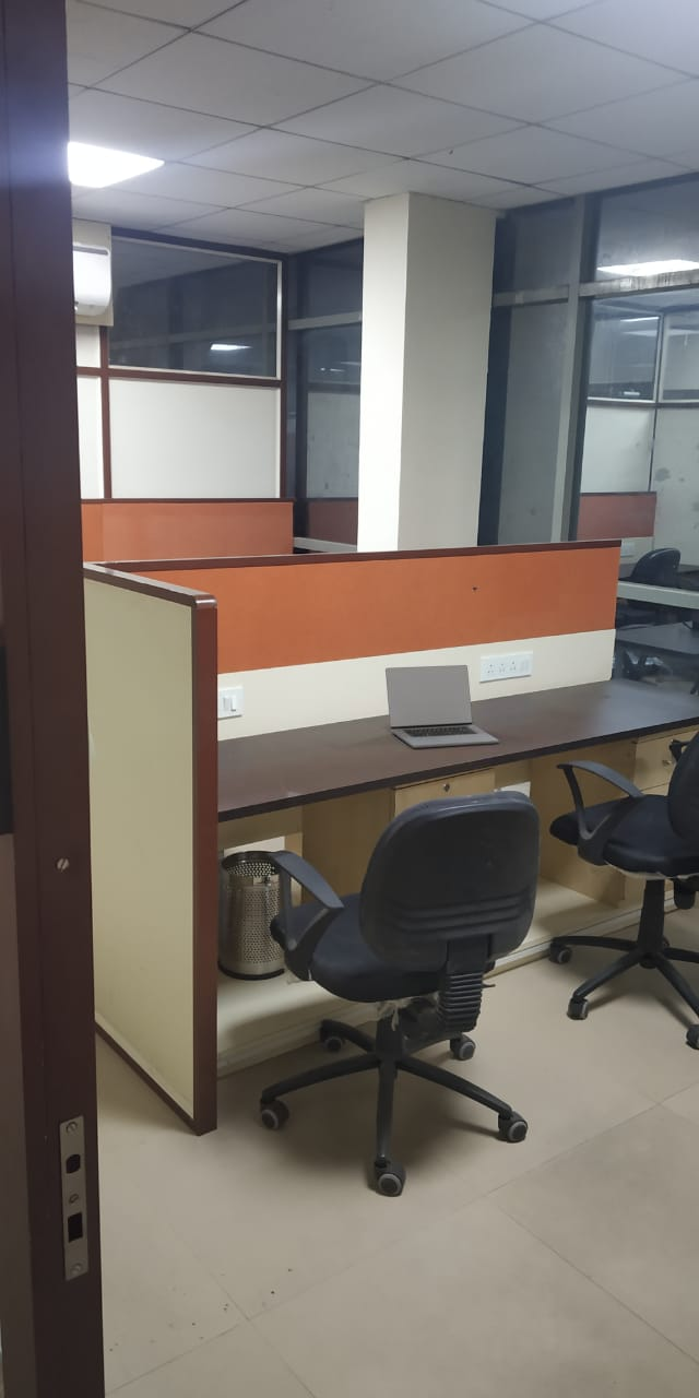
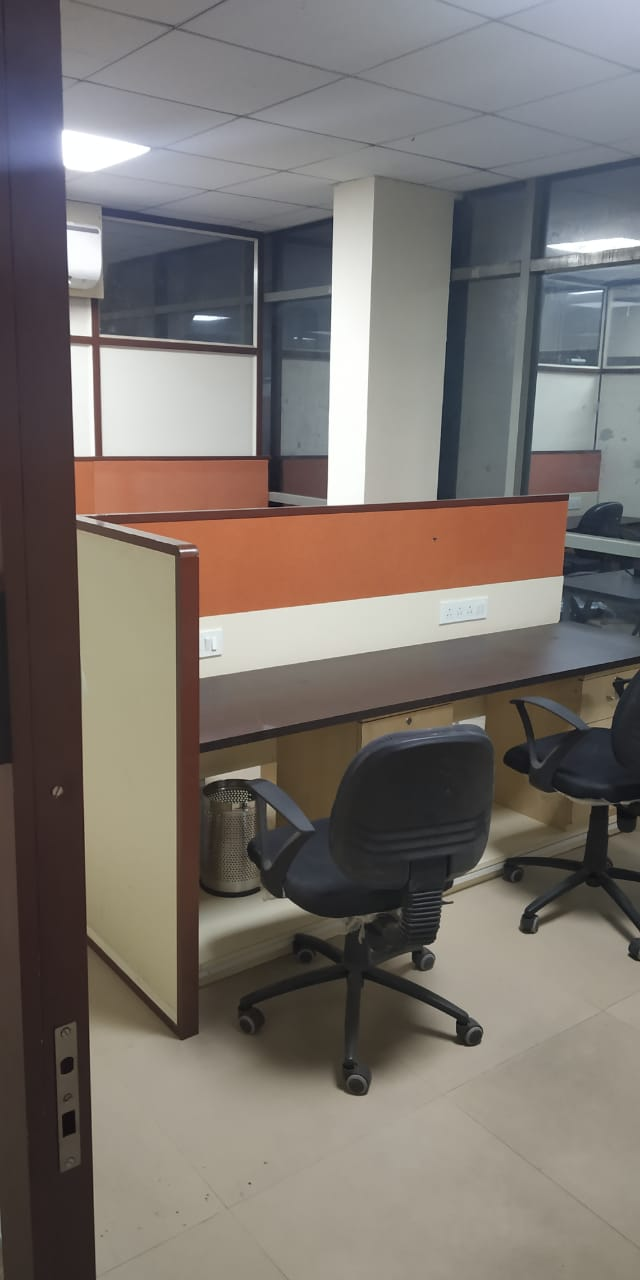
- laptop [384,664,500,749]
